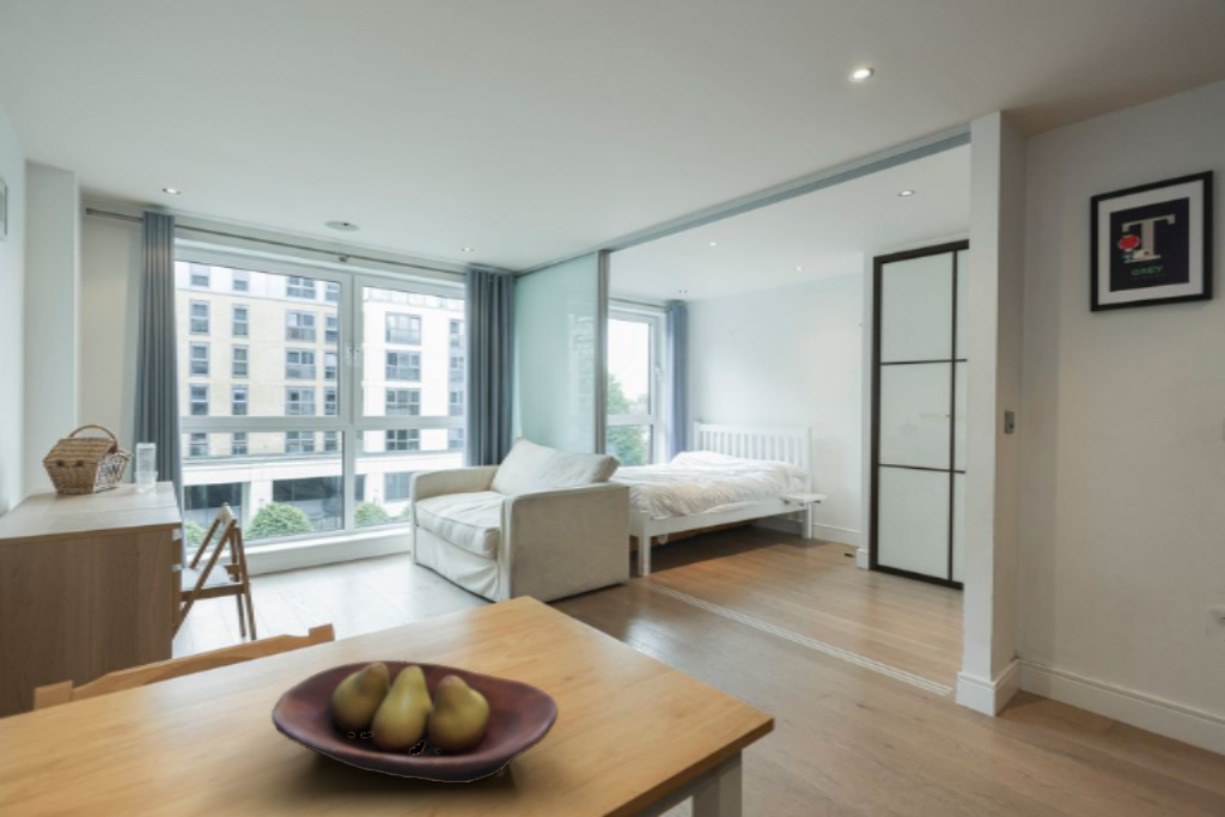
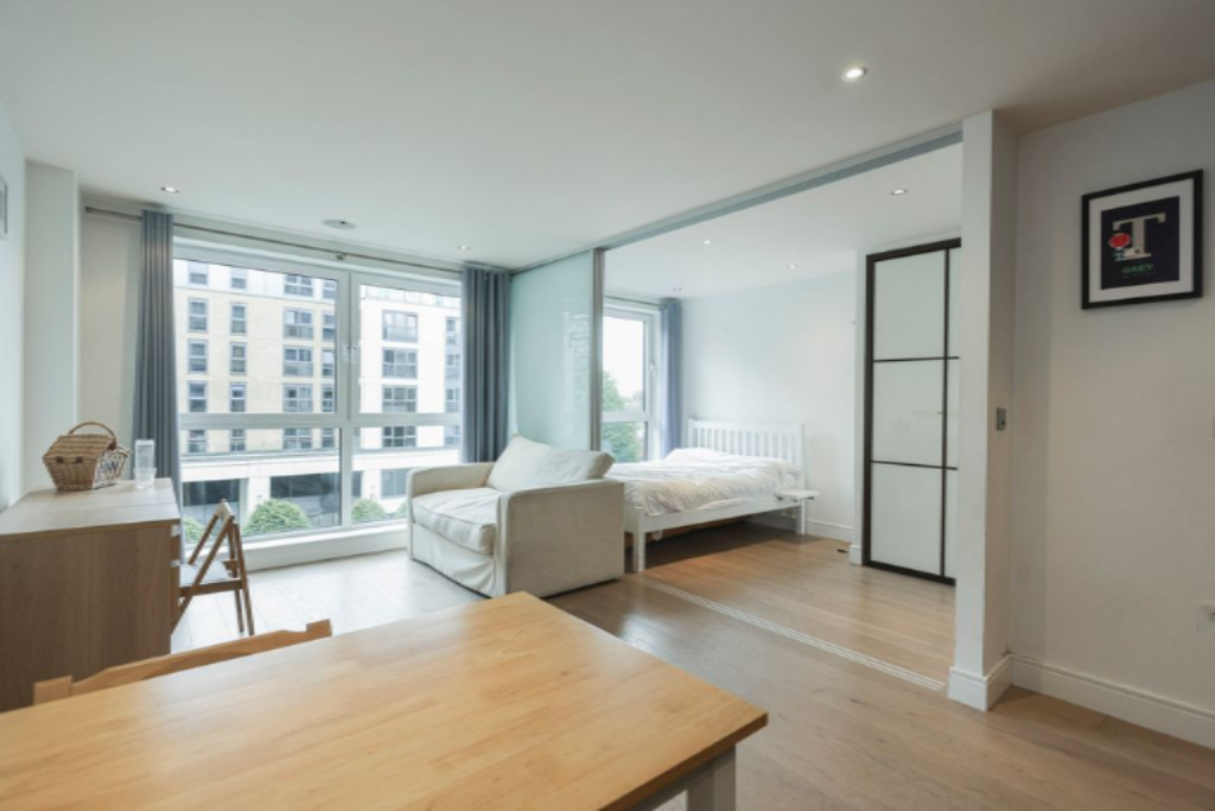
- fruit bowl [270,659,560,785]
